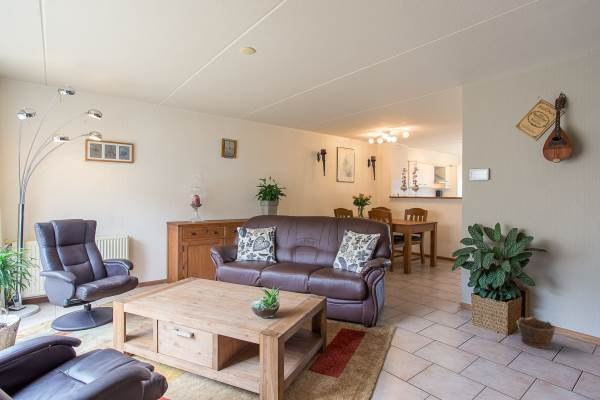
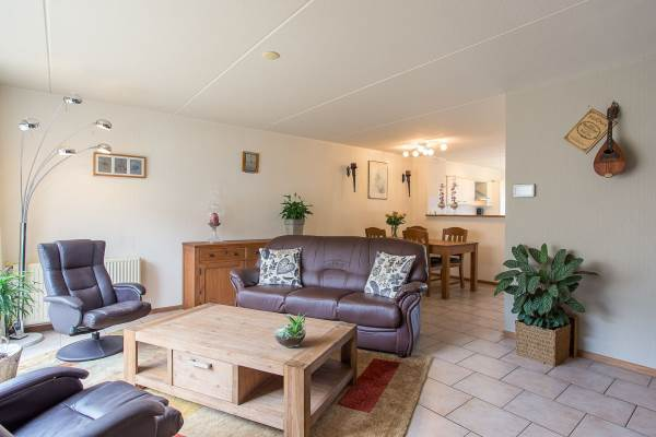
- clay pot [516,316,557,350]
